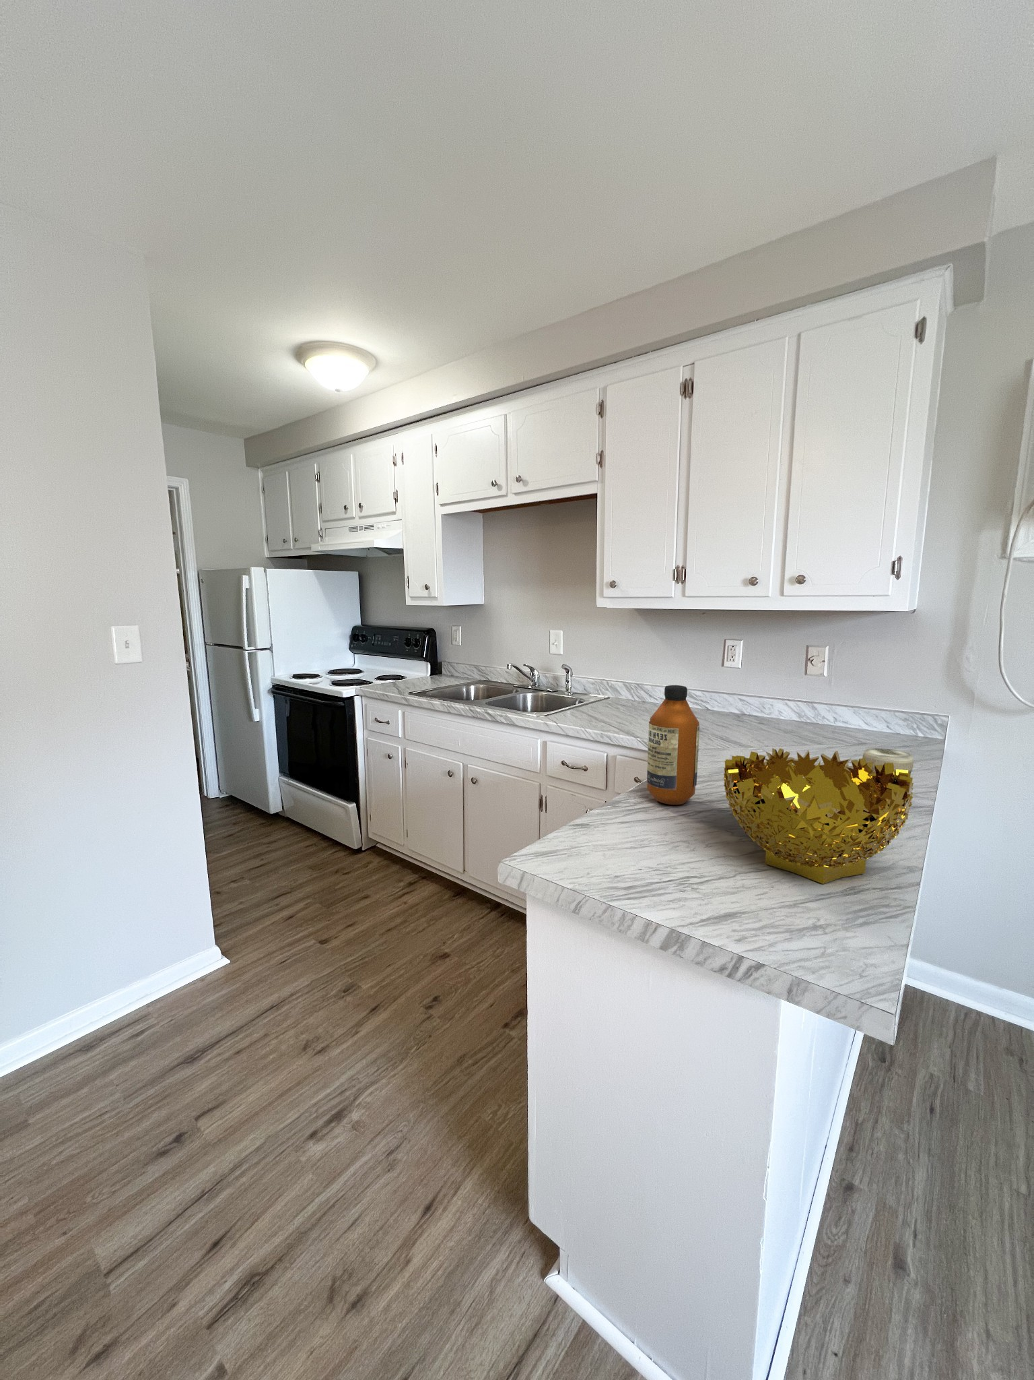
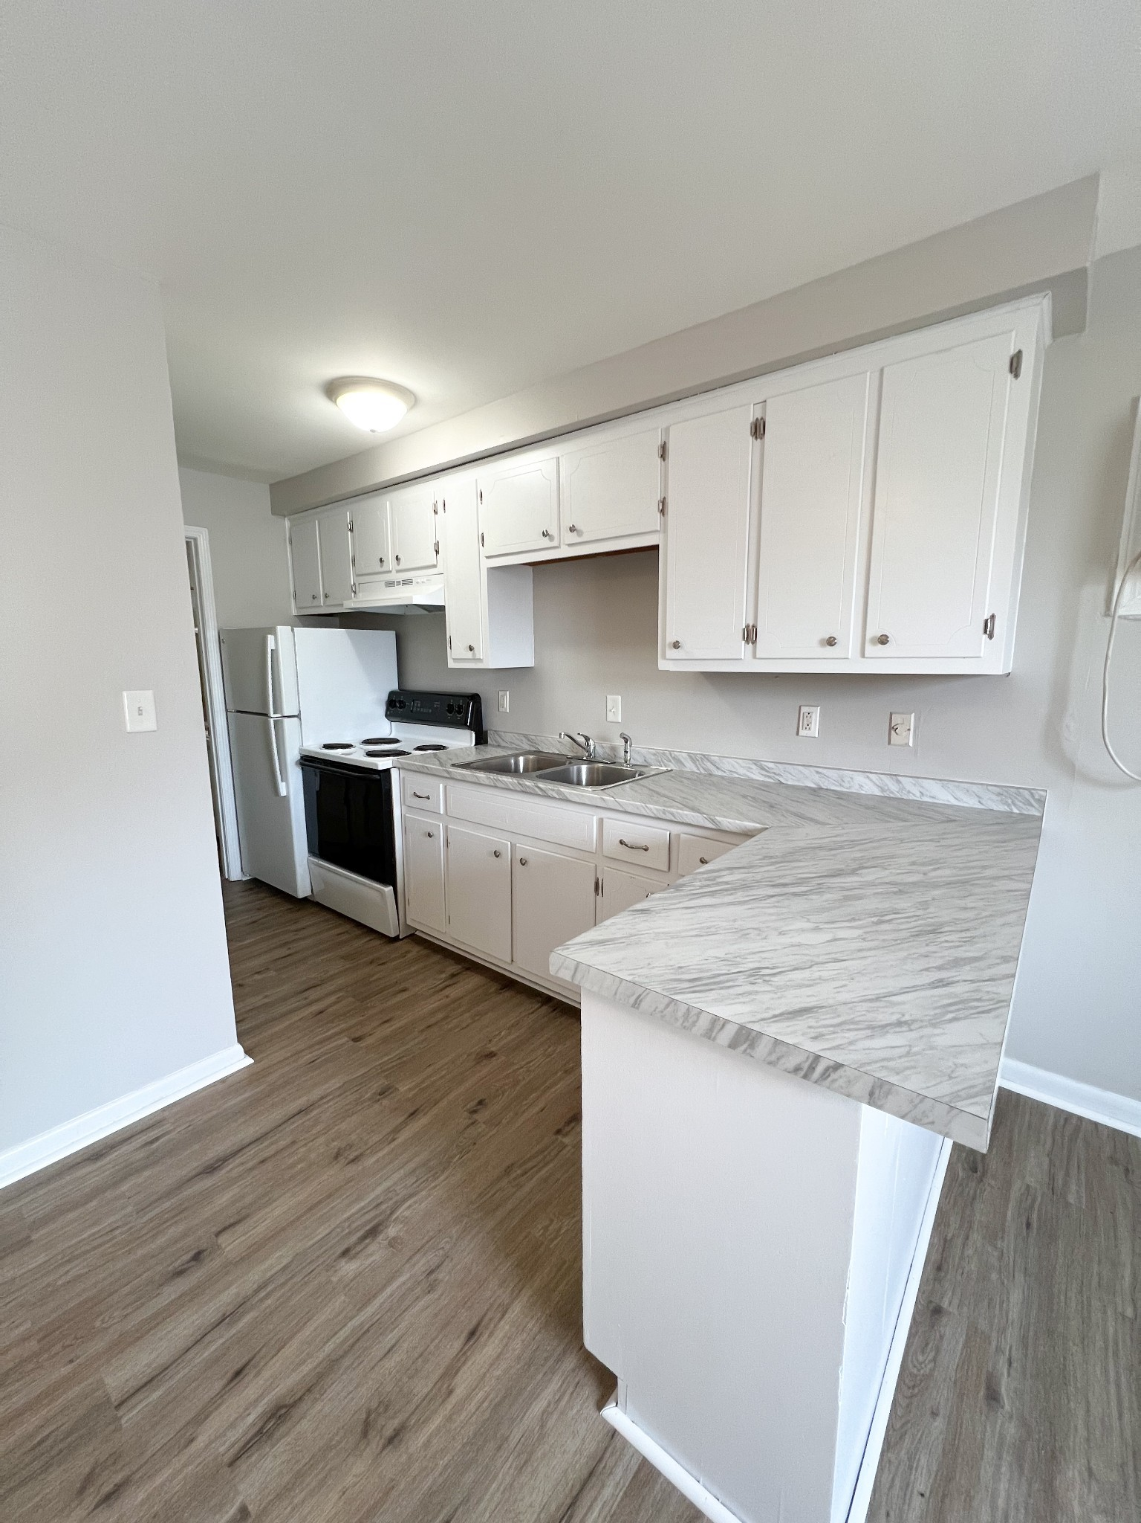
- jar [861,748,915,773]
- decorative bowl [723,748,915,885]
- bottle [646,685,701,805]
